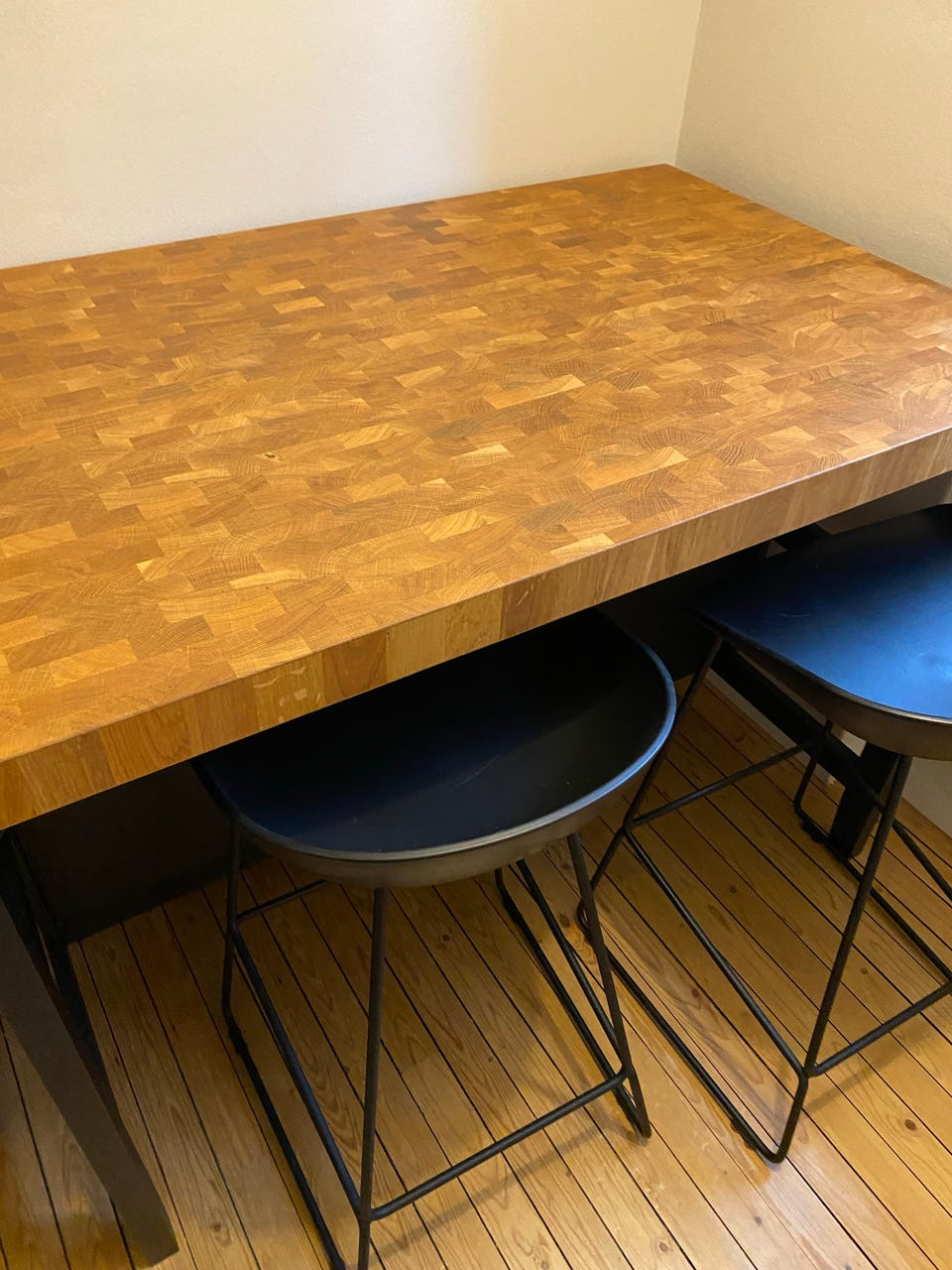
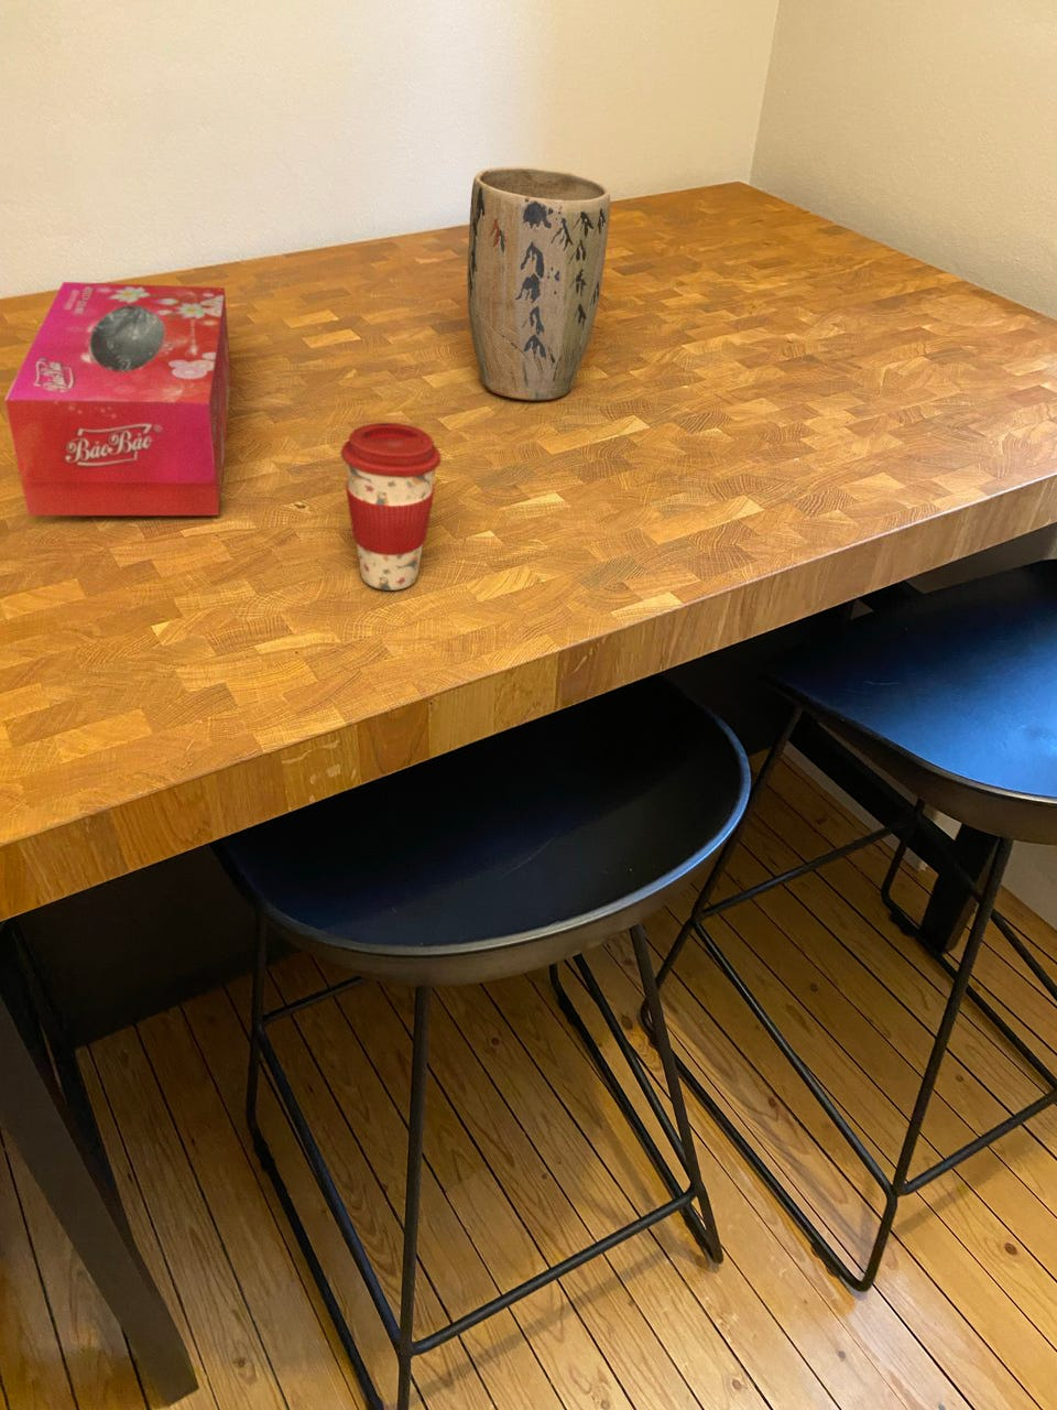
+ coffee cup [340,422,442,592]
+ plant pot [465,165,611,401]
+ tissue box [3,281,232,516]
